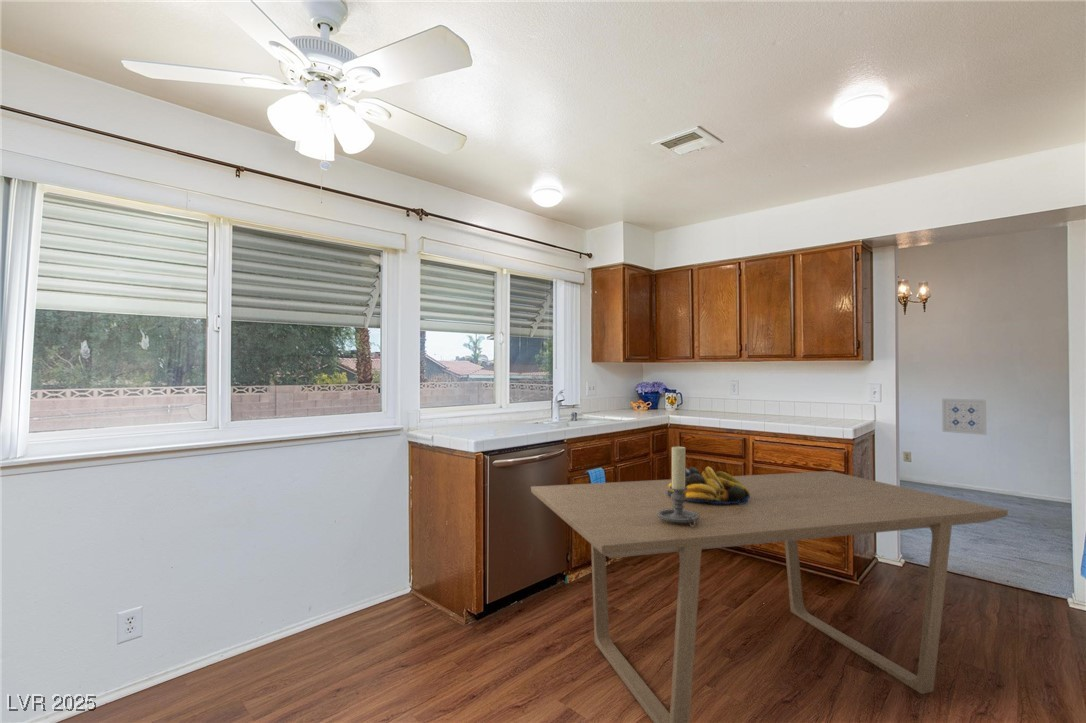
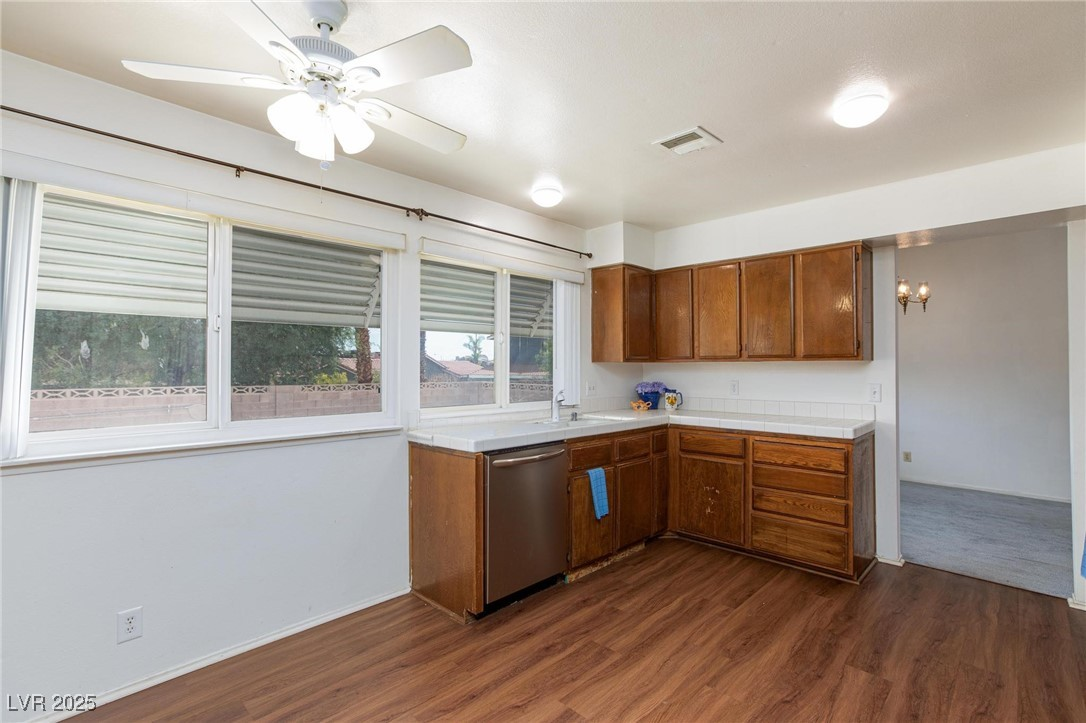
- fruit bowl [667,466,750,505]
- candle holder [658,445,699,527]
- dining table [530,470,1009,723]
- wall art [941,397,987,436]
